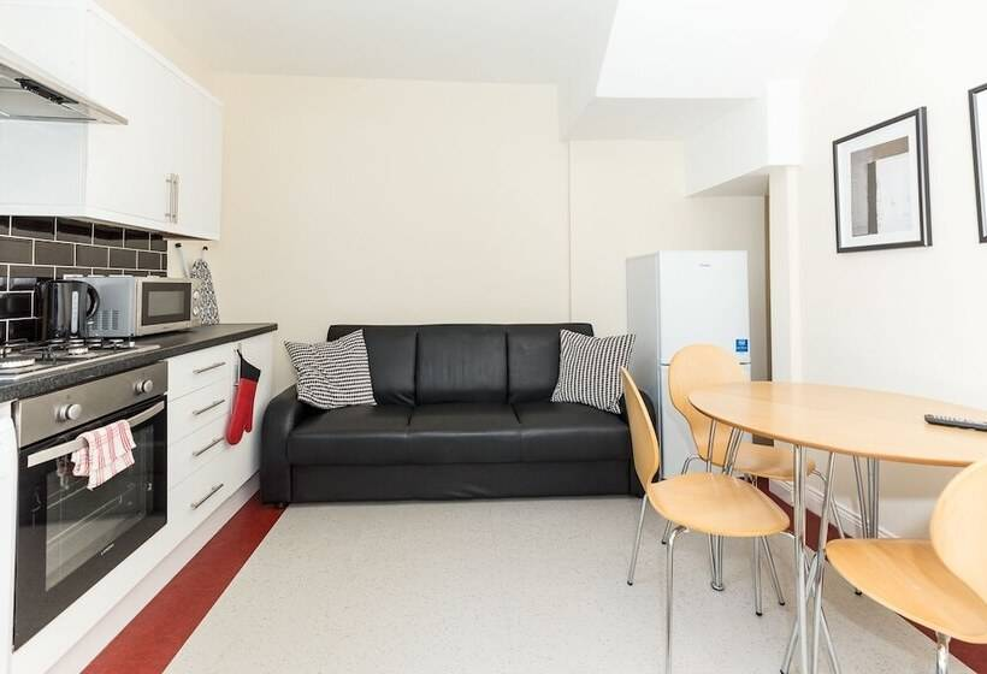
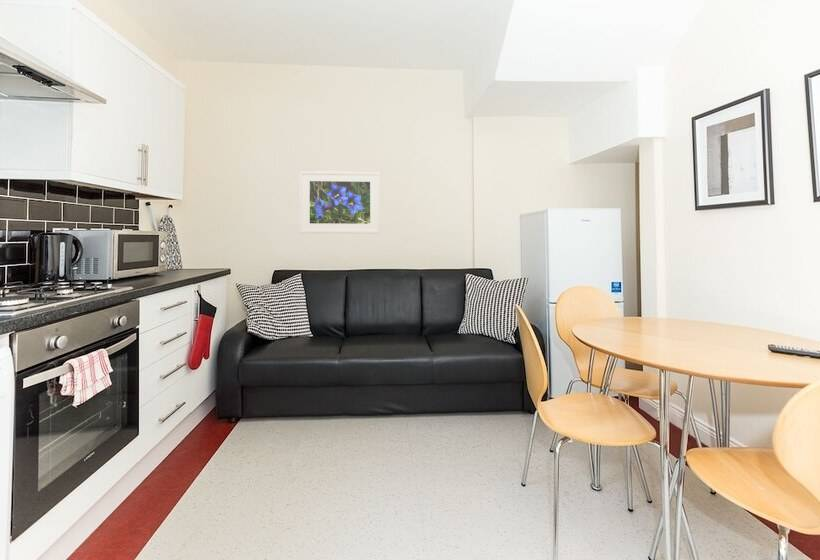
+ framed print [299,170,381,234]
